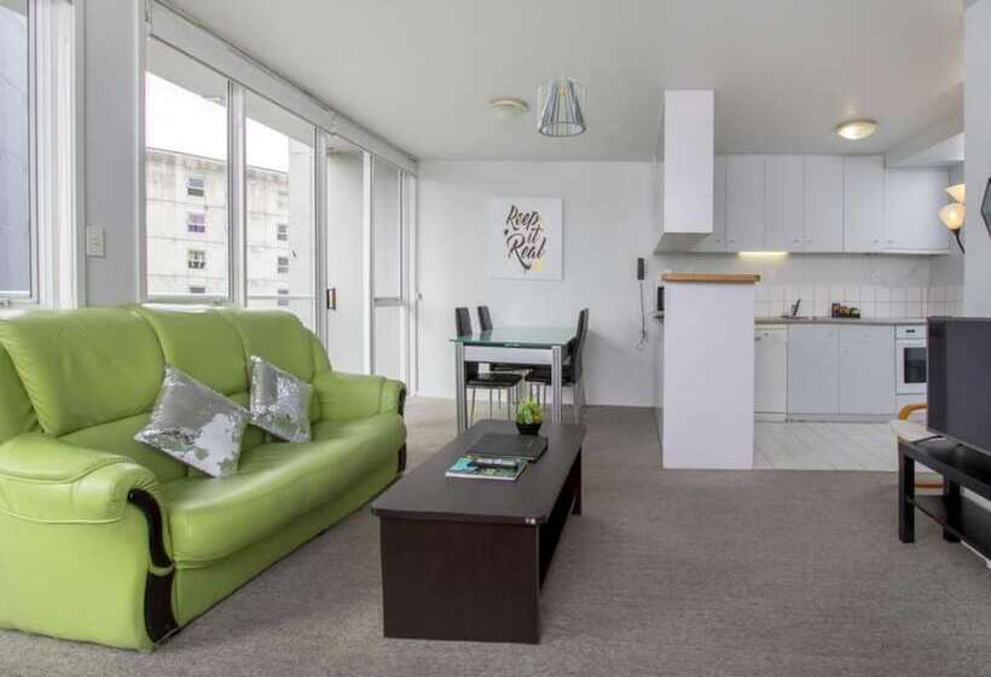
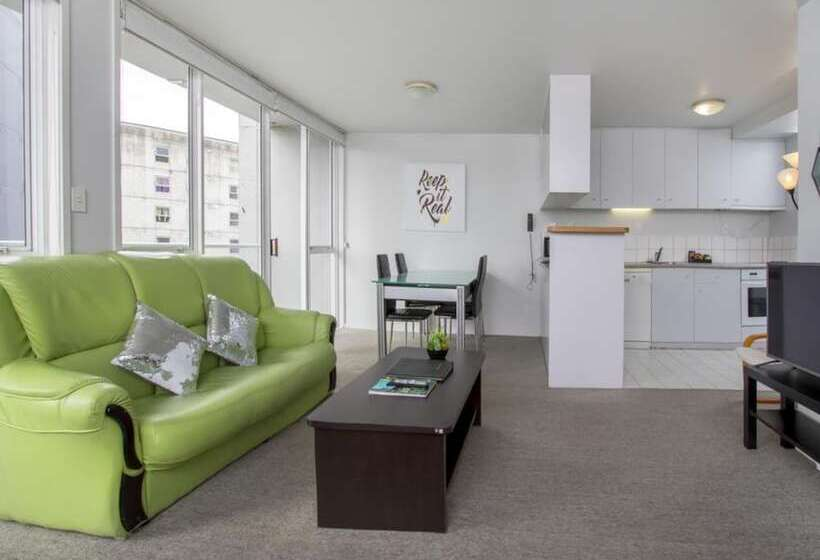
- pendant light [537,63,589,138]
